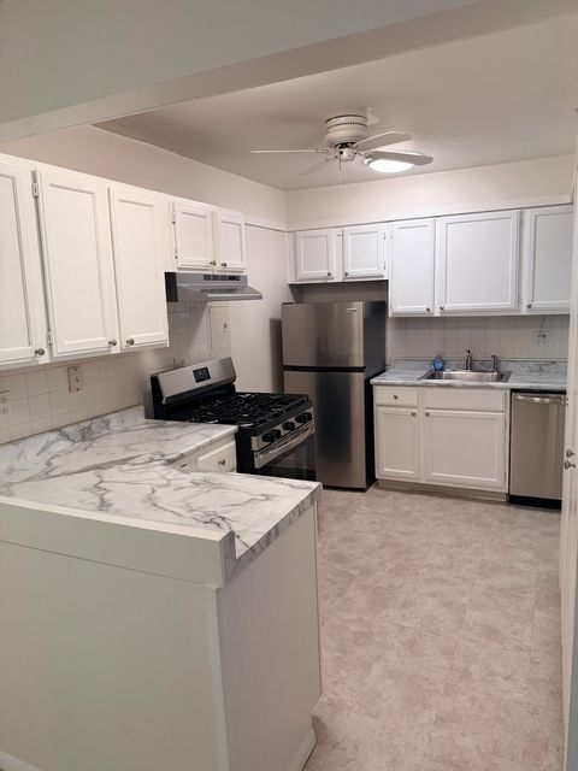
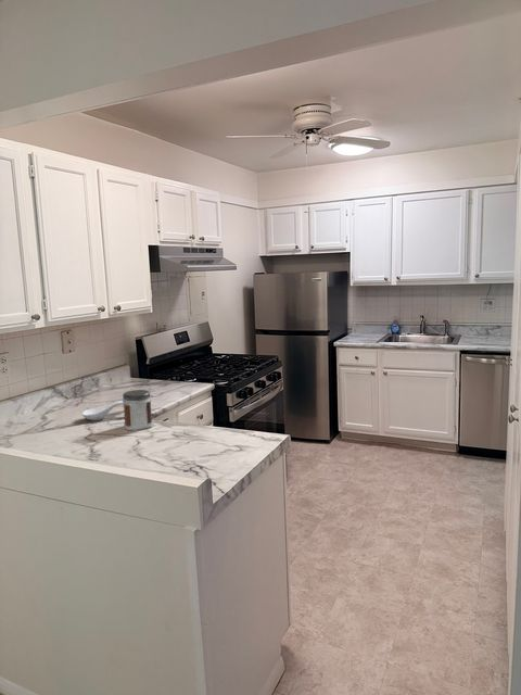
+ spoon rest [80,400,124,421]
+ jar [122,389,153,431]
